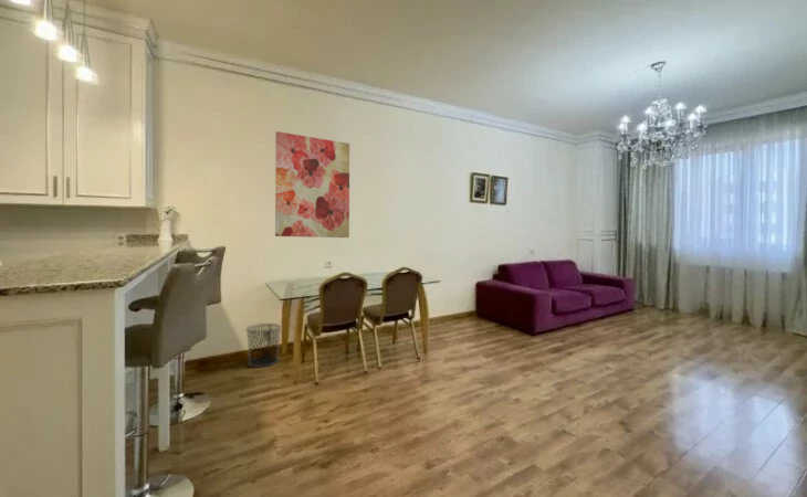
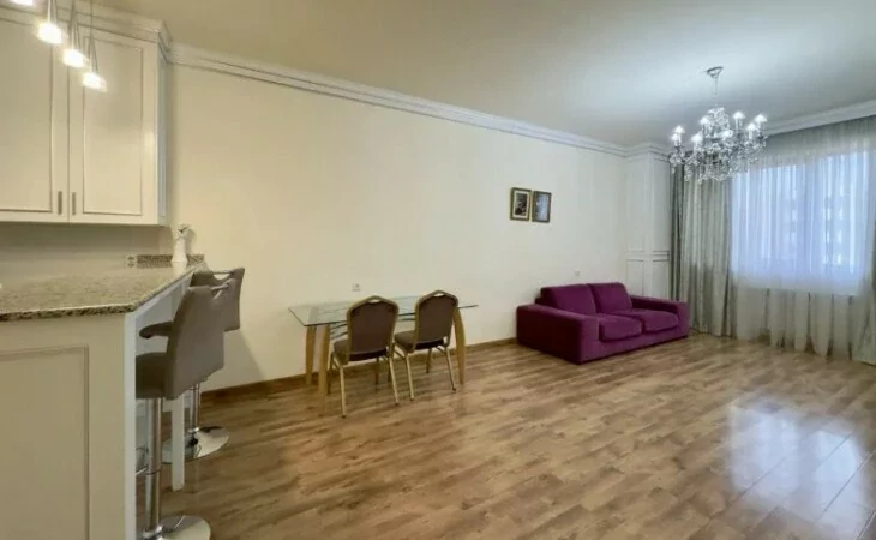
- wall art [274,130,352,239]
- waste bin [245,322,282,368]
